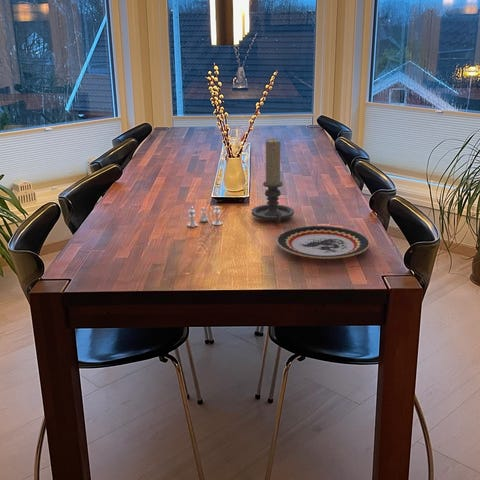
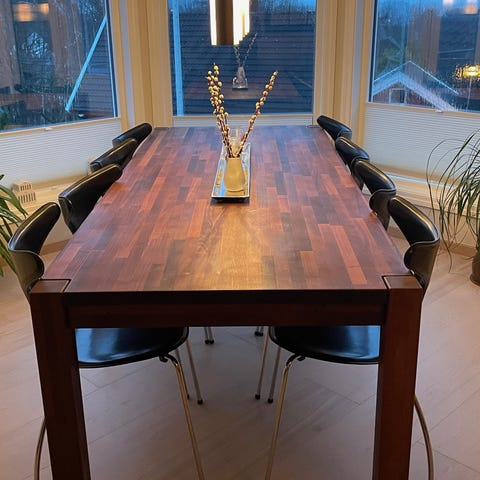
- salt and pepper shaker set [187,205,223,228]
- candle holder [251,138,295,226]
- plate [276,225,371,260]
